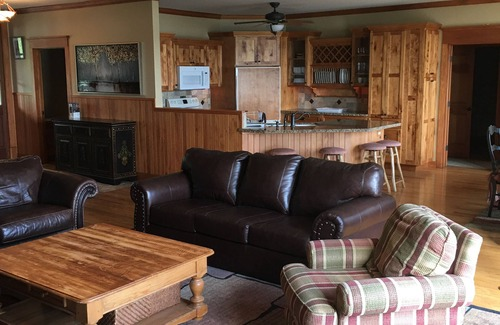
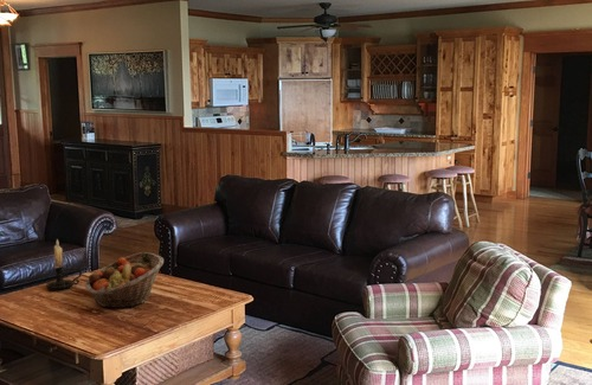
+ fruit basket [84,251,165,309]
+ candle holder [45,238,83,291]
